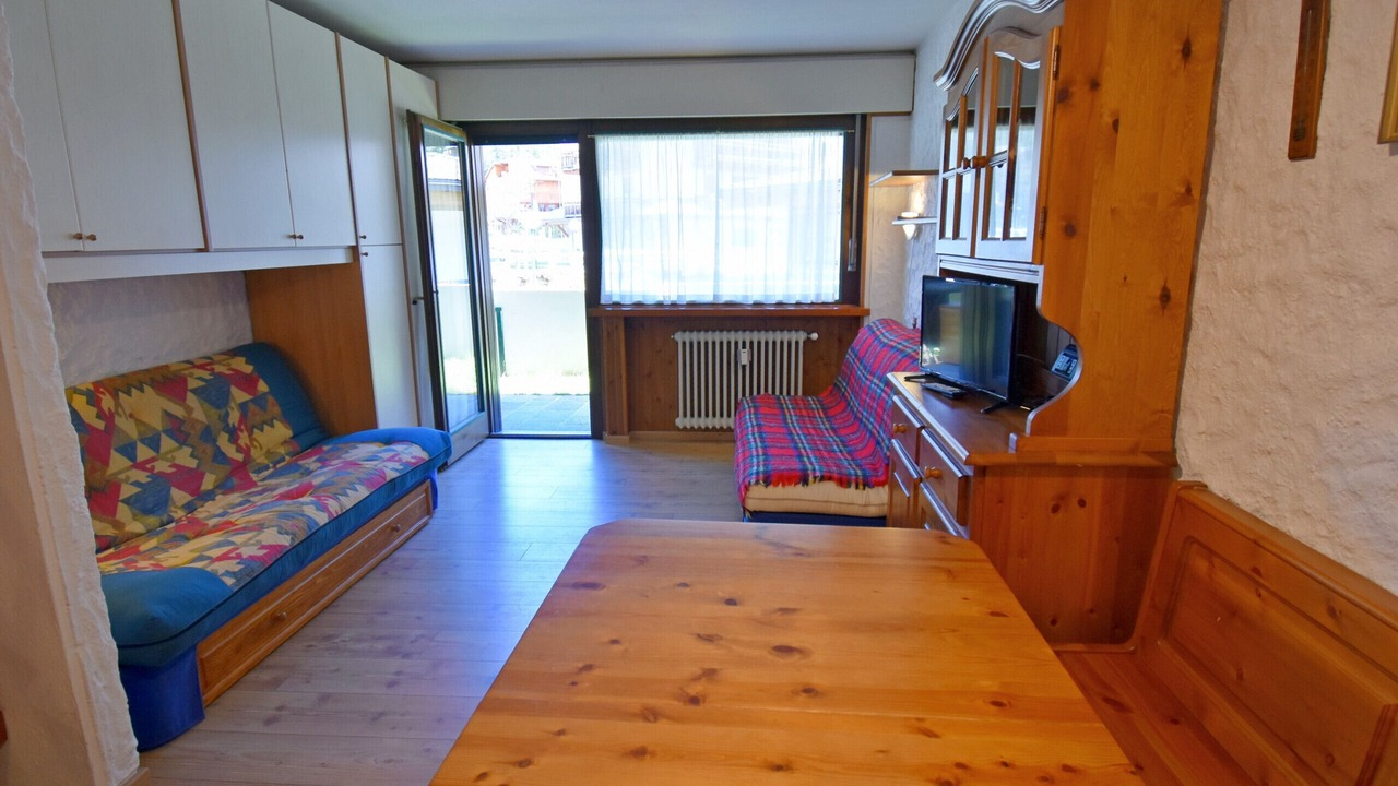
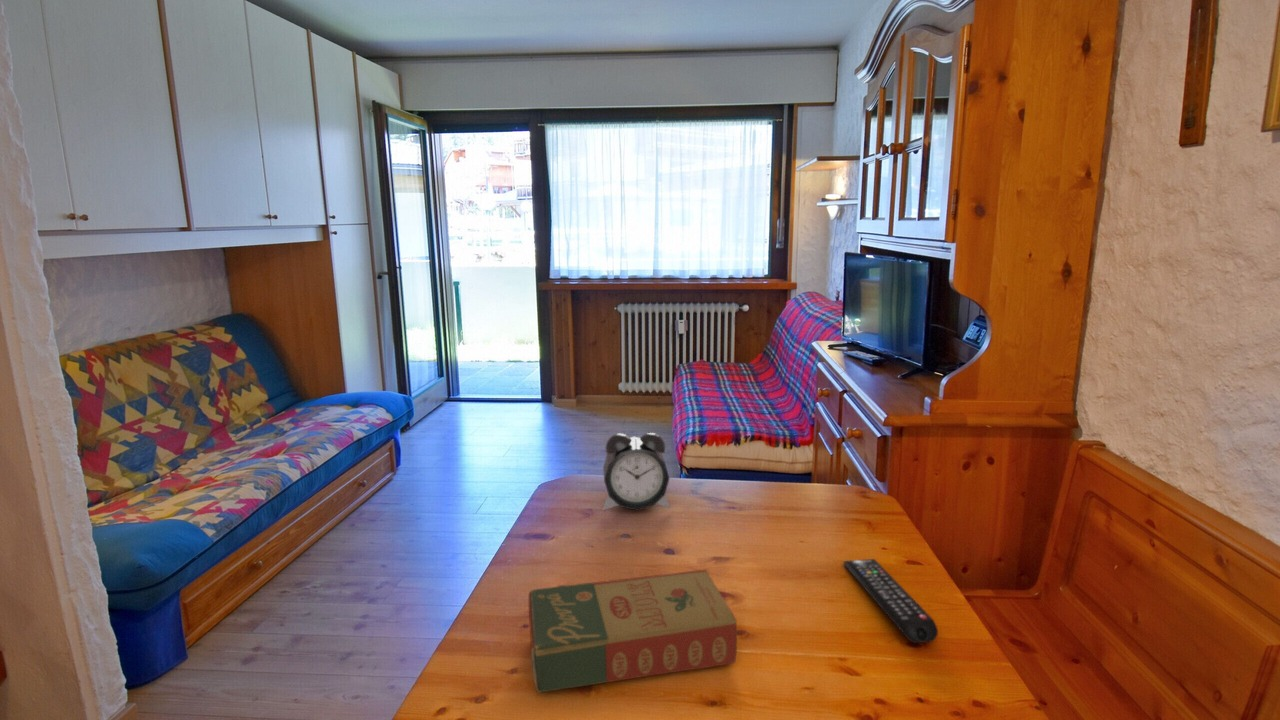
+ remote control [842,558,939,644]
+ alarm clock [602,432,671,512]
+ book [528,569,738,694]
